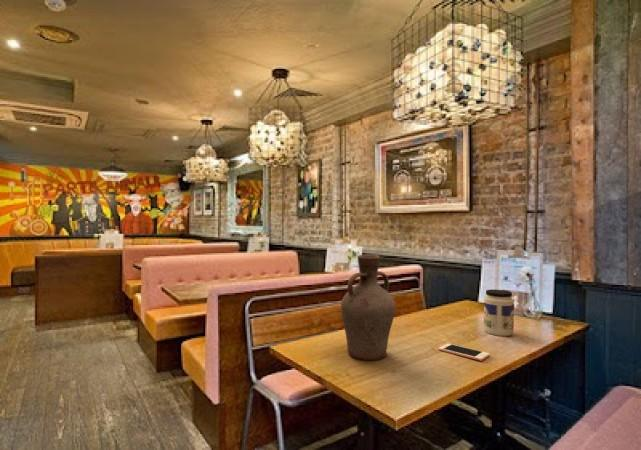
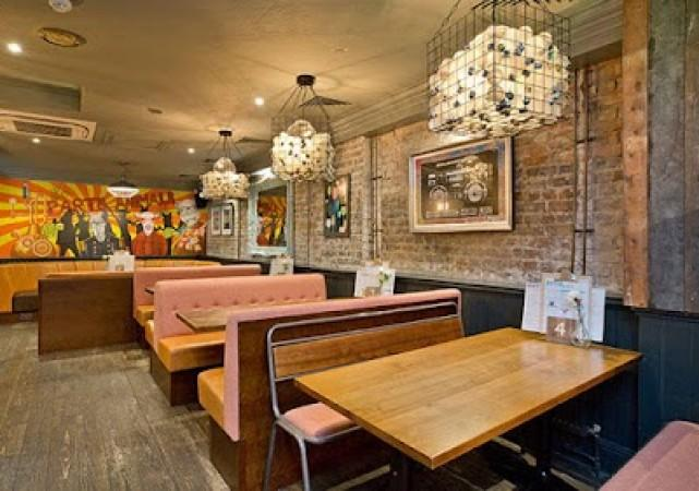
- jar [483,289,515,337]
- cell phone [438,343,490,362]
- vase [340,253,396,361]
